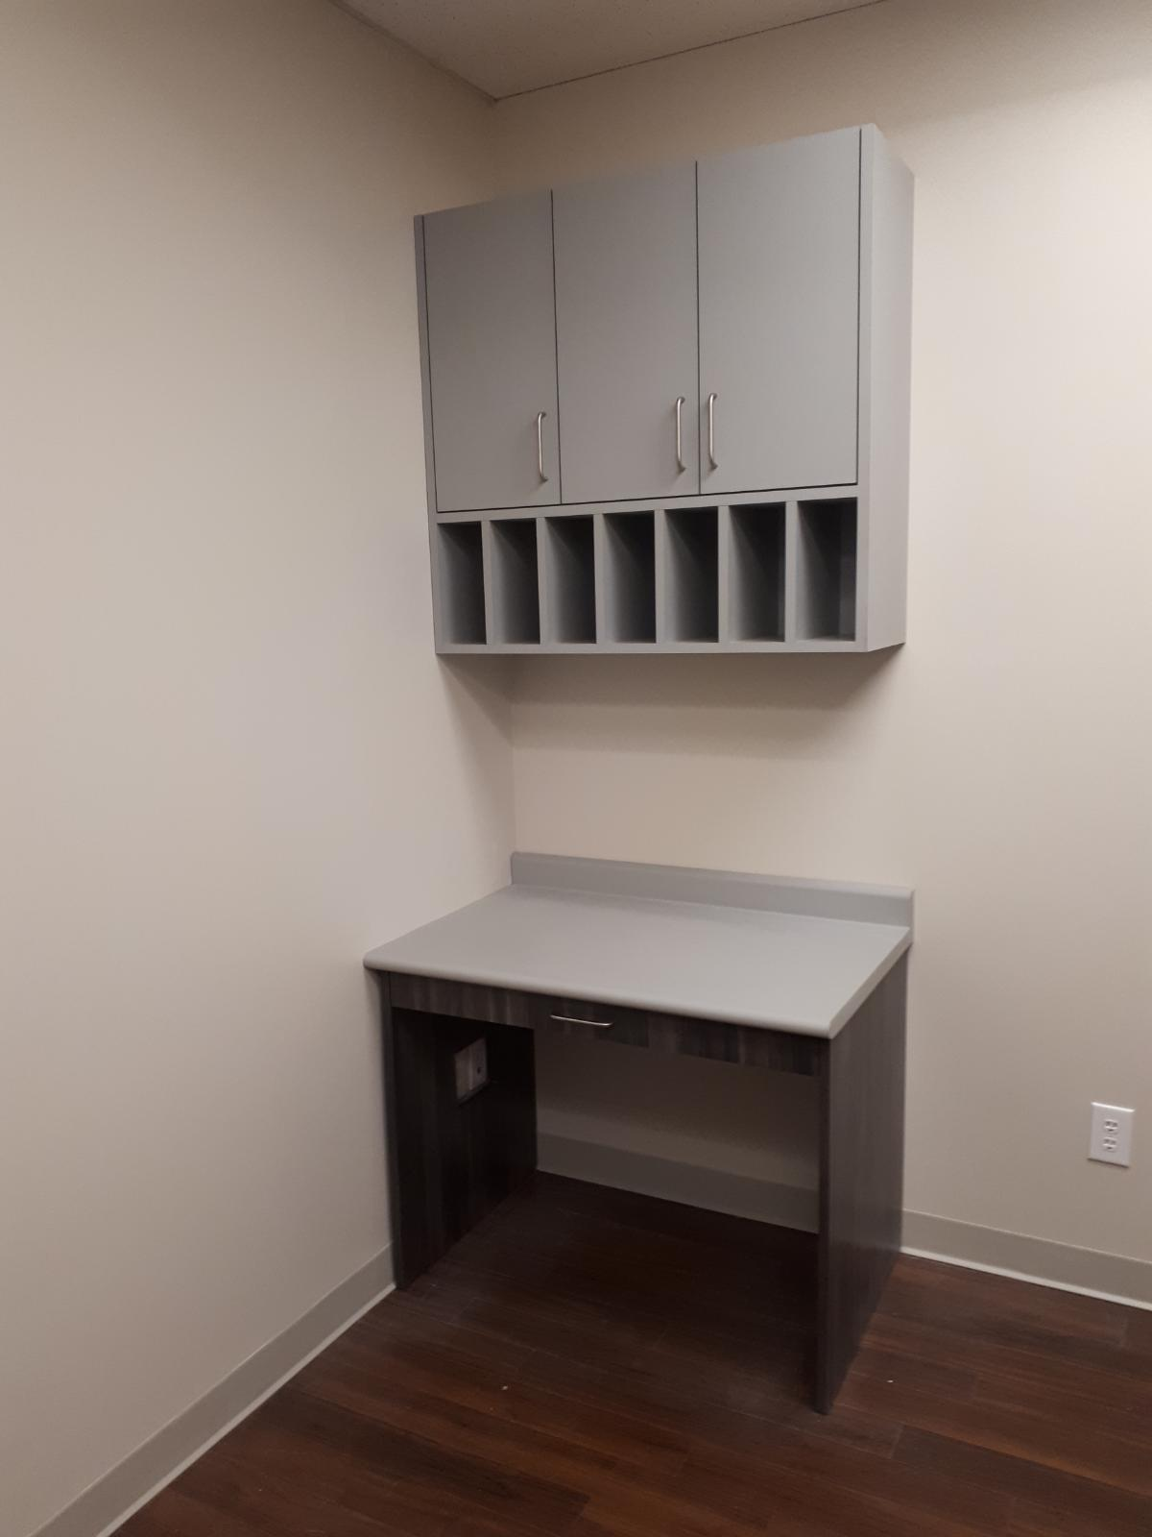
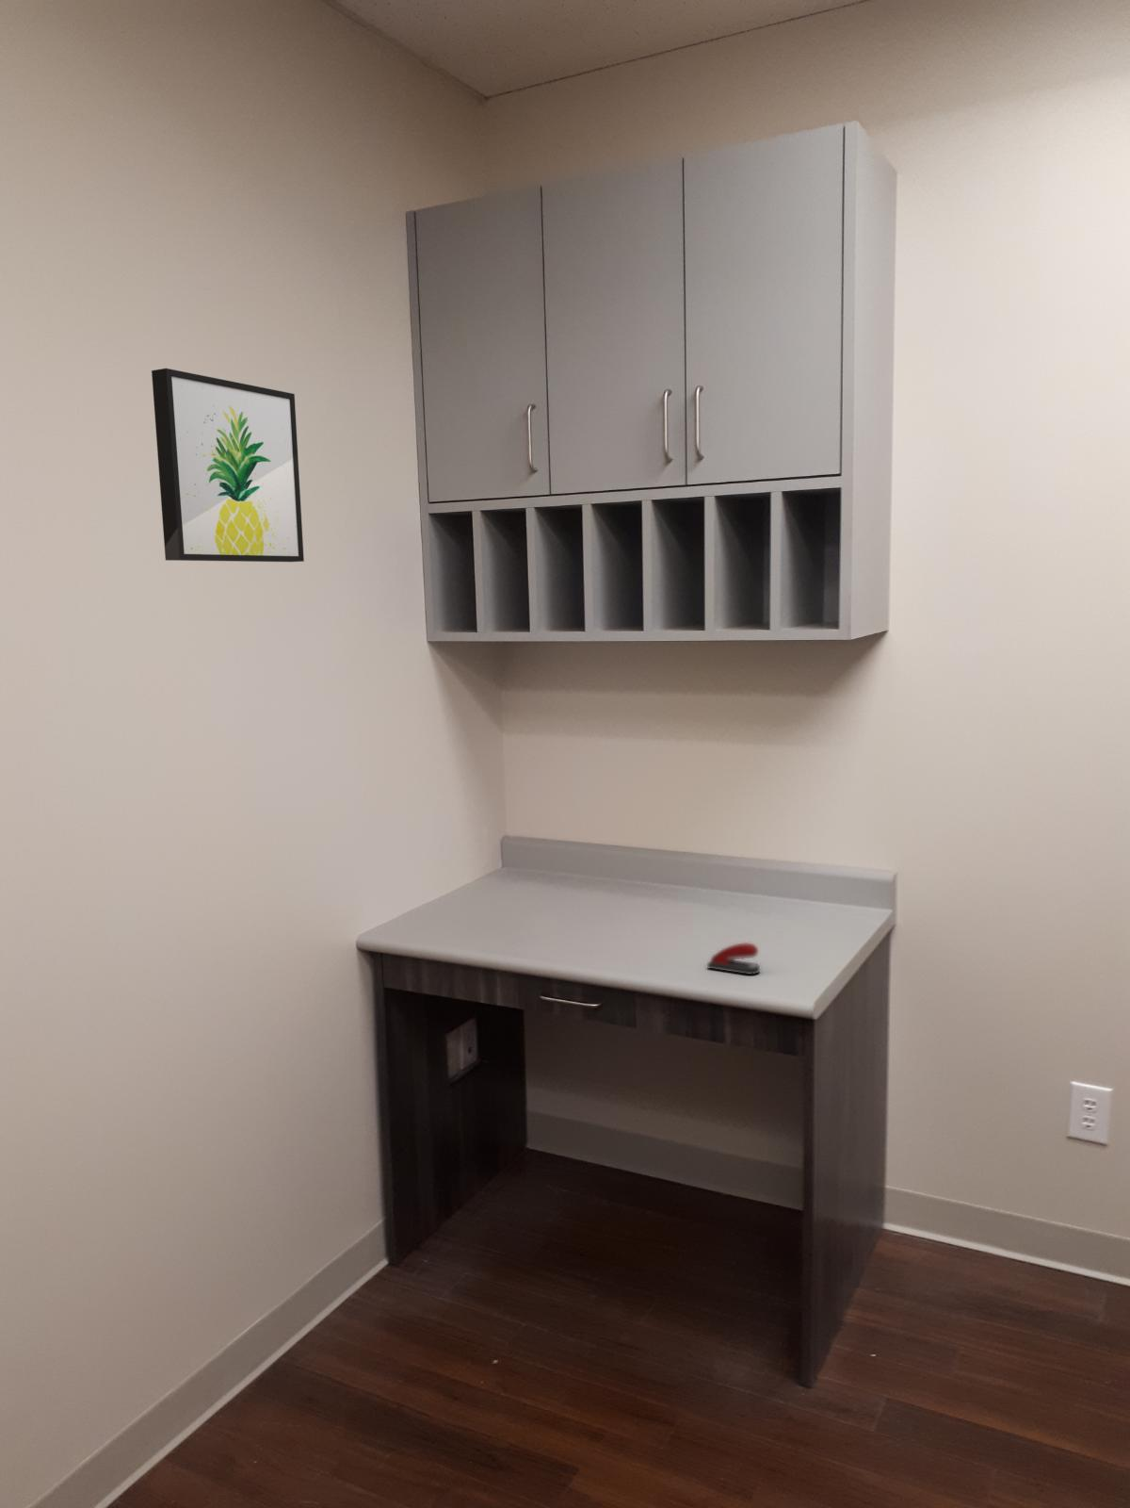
+ stapler [706,942,761,976]
+ wall art [151,368,305,563]
